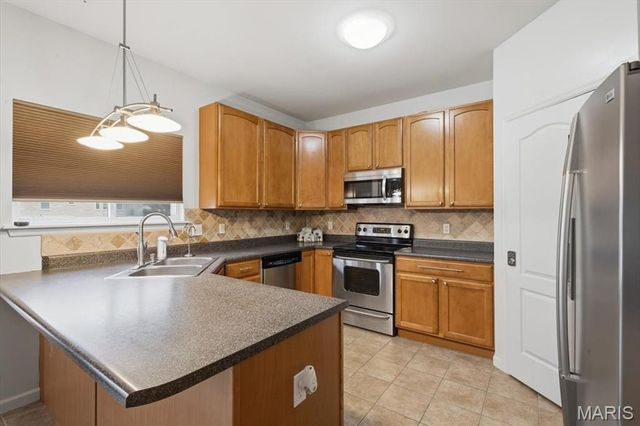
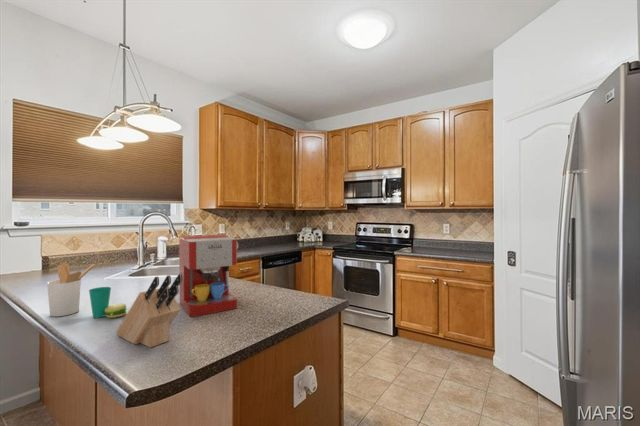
+ utensil holder [46,262,96,318]
+ coffee maker [178,233,239,318]
+ knife block [115,273,182,348]
+ cup [88,286,128,319]
